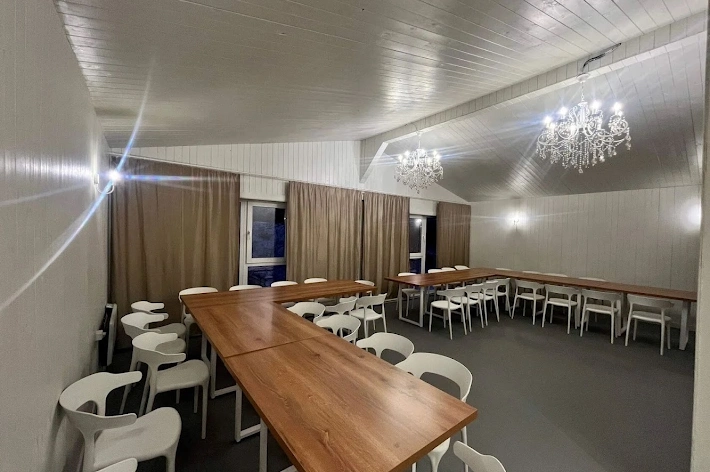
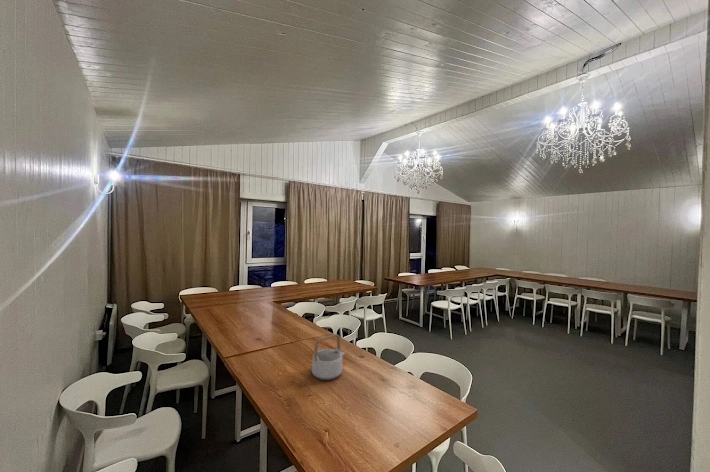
+ teapot [311,333,346,381]
